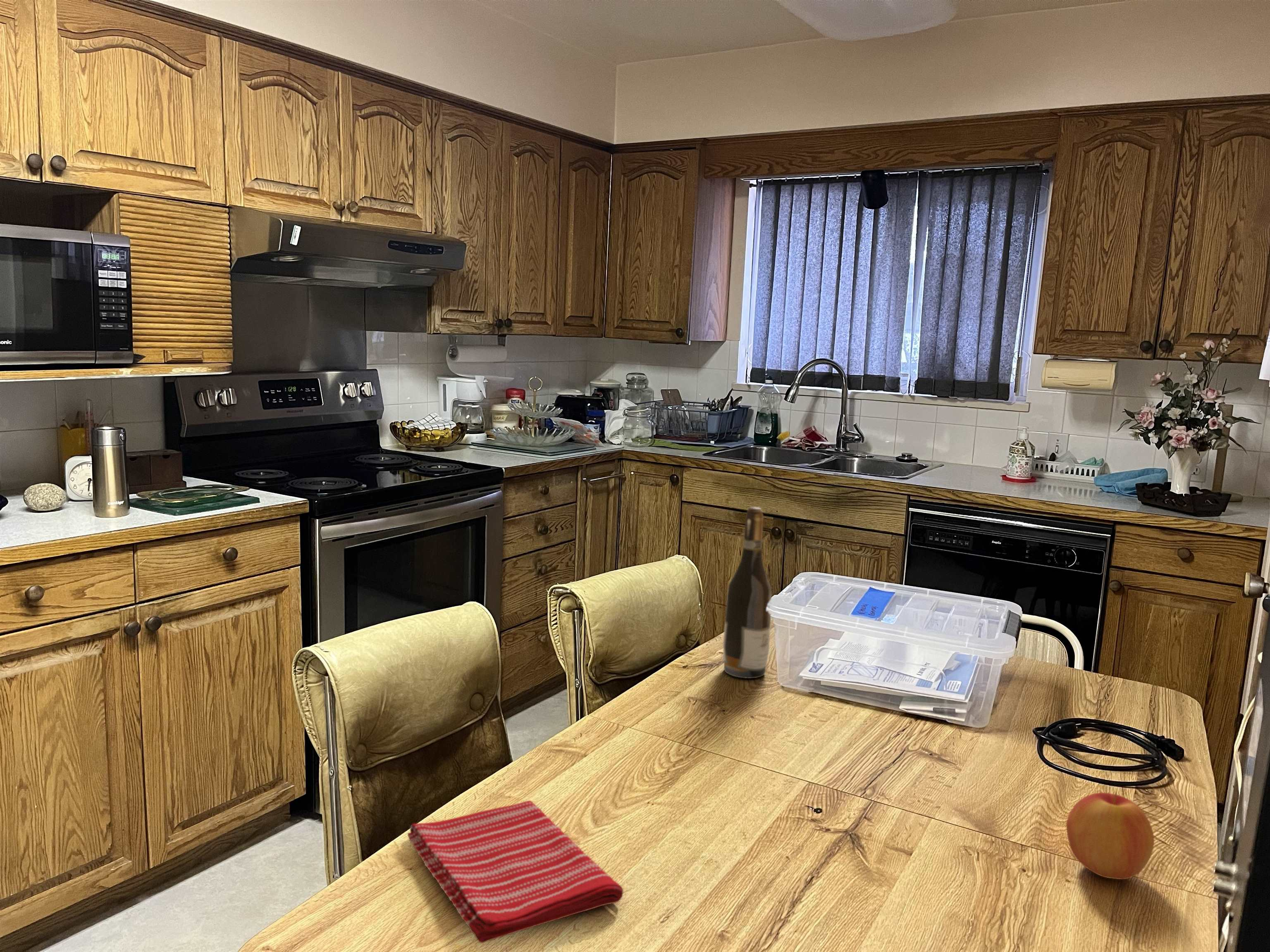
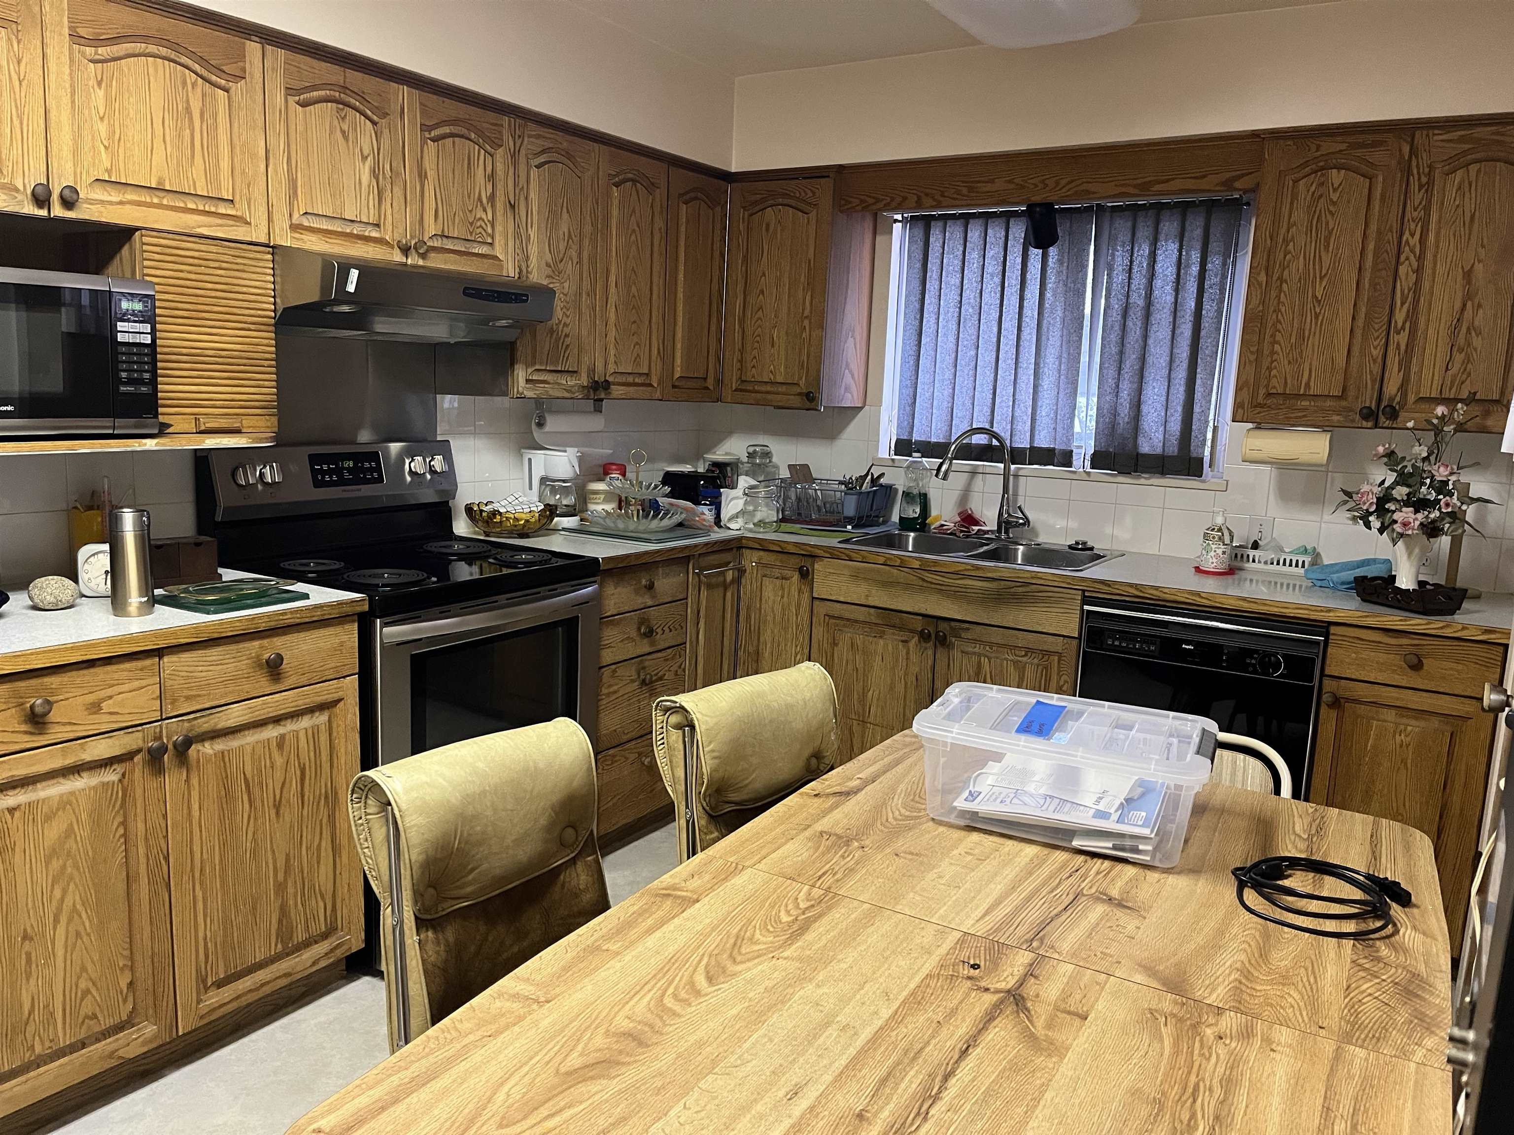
- apple [1066,790,1155,880]
- dish towel [407,800,623,944]
- wine bottle [723,507,772,679]
